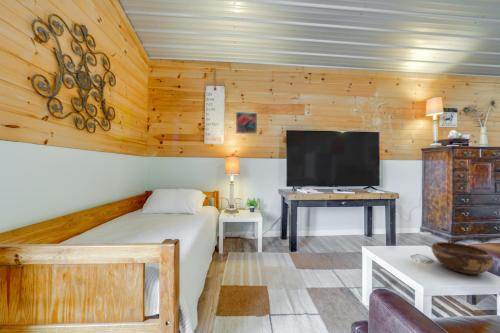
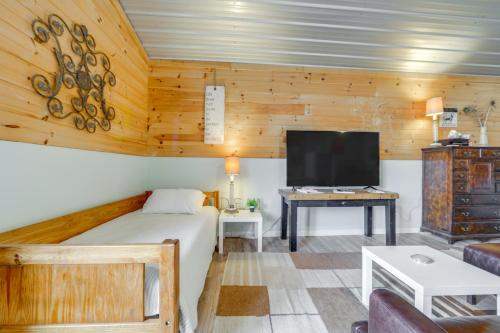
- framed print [235,111,258,135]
- decorative bowl [431,241,495,276]
